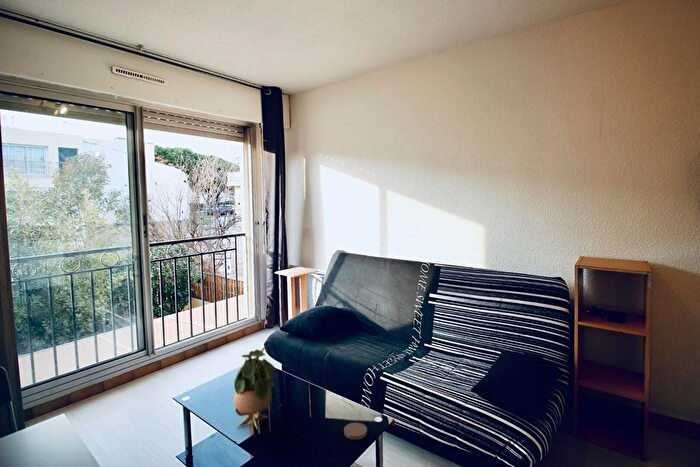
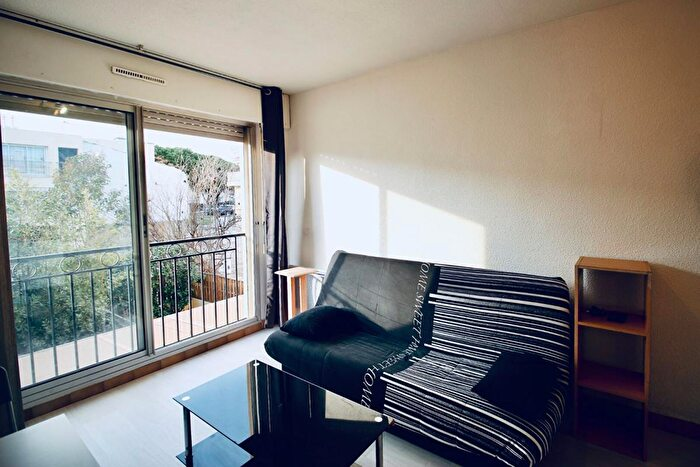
- potted plant [233,345,276,430]
- coaster [343,422,368,440]
